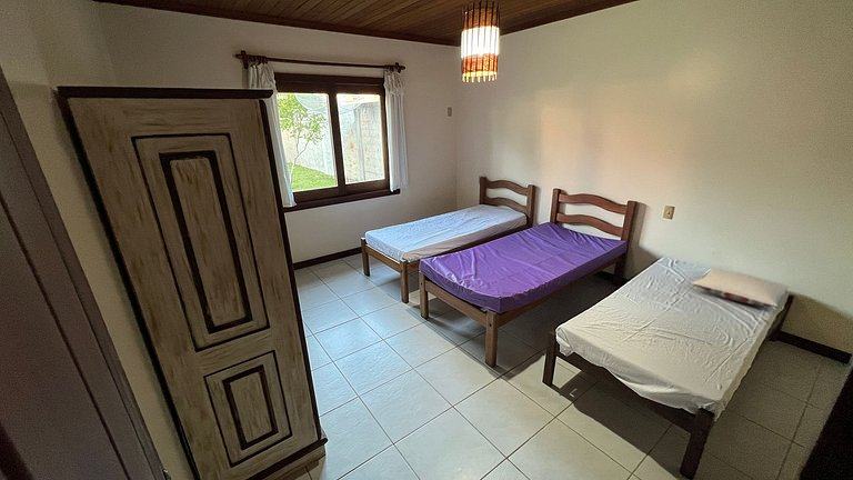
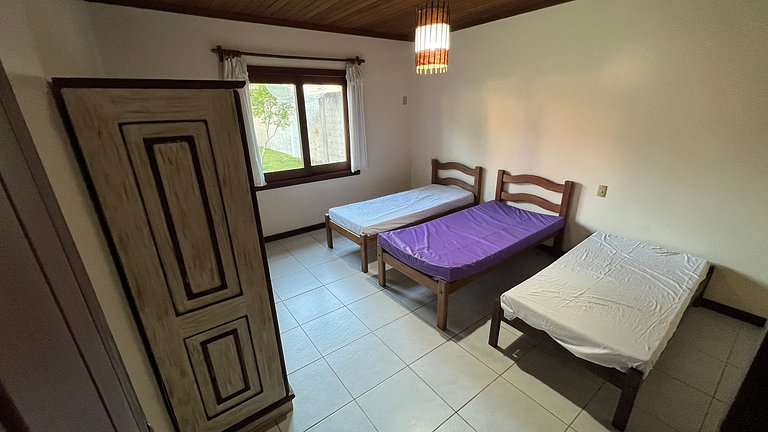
- pillow [692,268,790,308]
